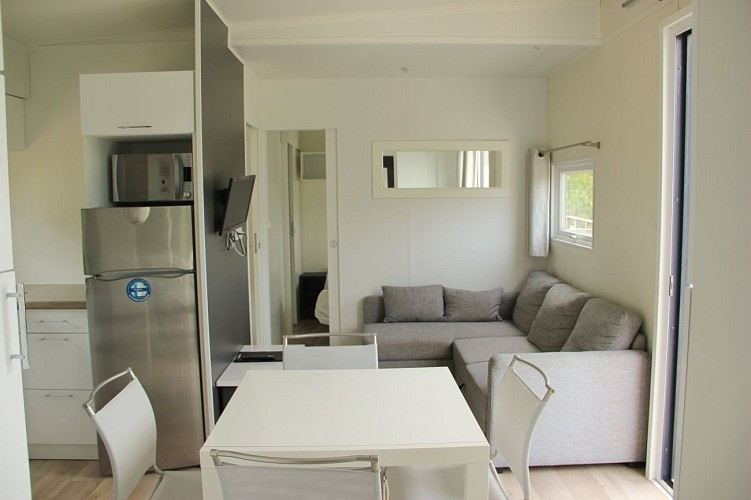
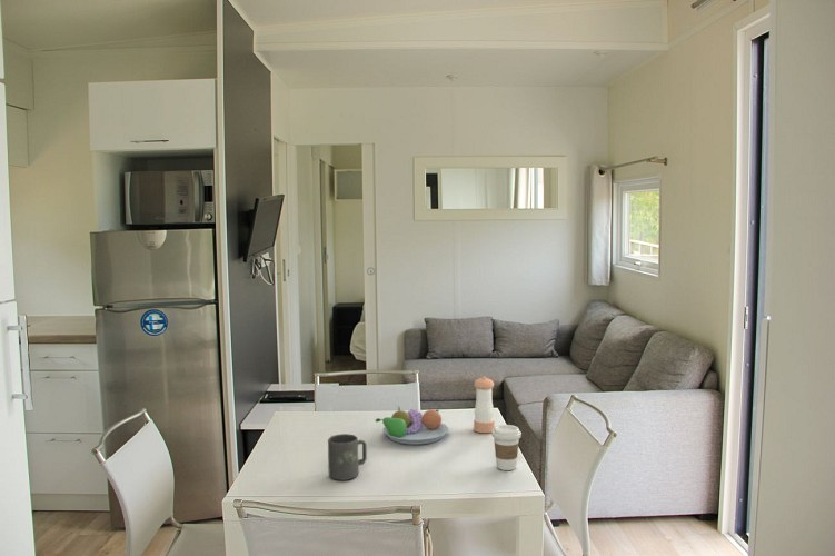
+ mug [327,433,368,481]
+ coffee cup [490,424,523,471]
+ pepper shaker [473,376,496,434]
+ fruit bowl [375,405,450,446]
